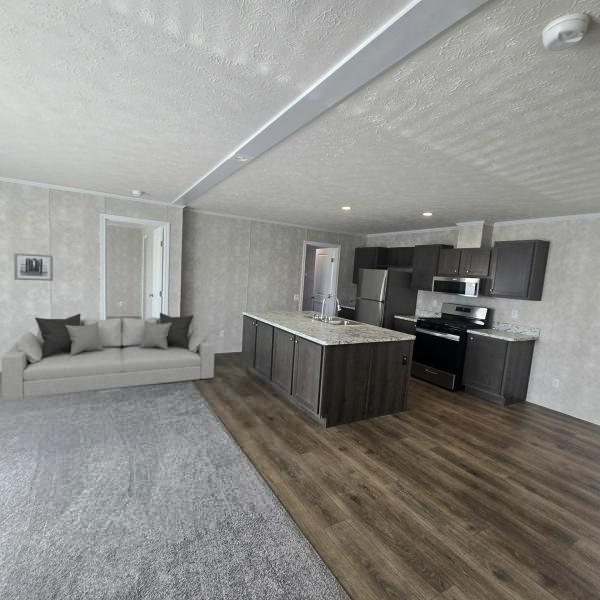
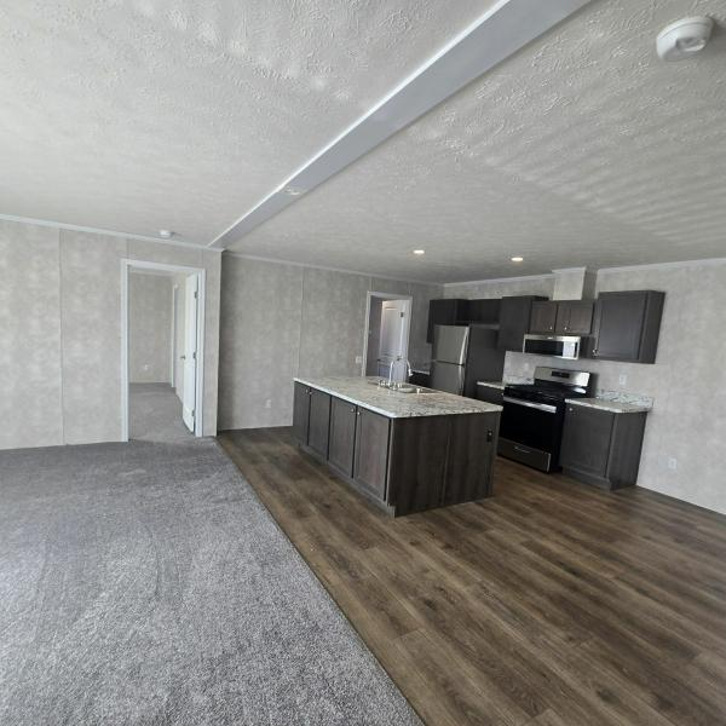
- sofa [0,312,216,400]
- wall art [13,252,54,282]
